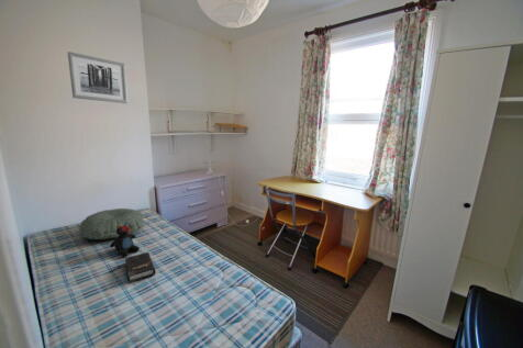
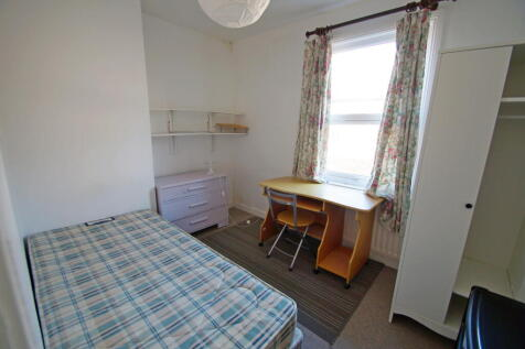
- wall art [67,50,129,104]
- pillow [79,207,145,240]
- teddy bear [109,222,141,258]
- hardback book [124,251,156,284]
